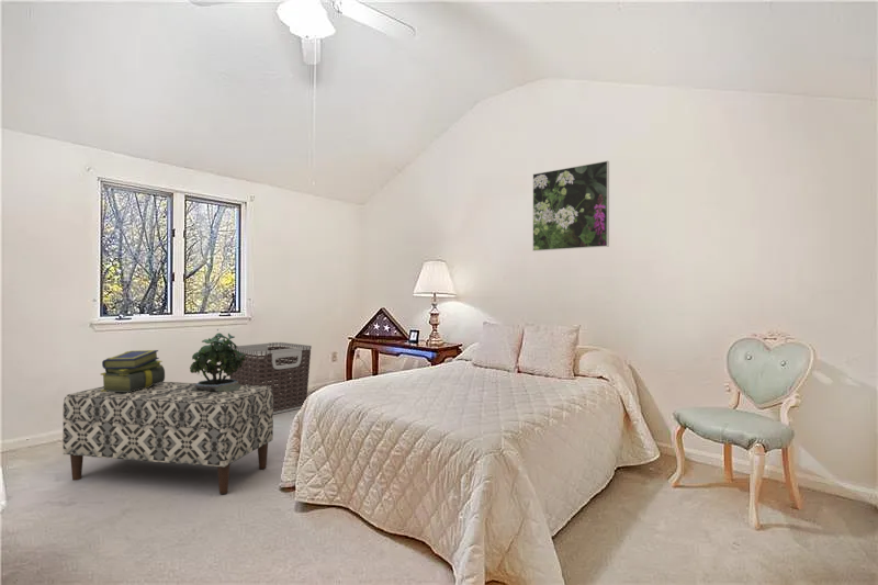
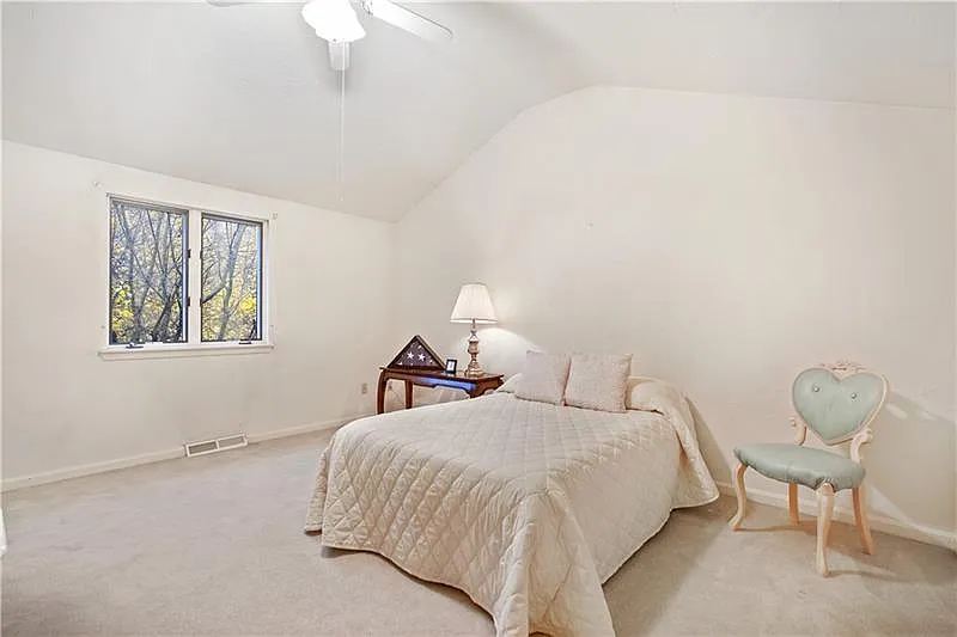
- clothes hamper [228,341,313,415]
- potted plant [189,328,246,392]
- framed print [531,160,610,252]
- stack of books [100,349,166,393]
- bench [61,381,274,495]
